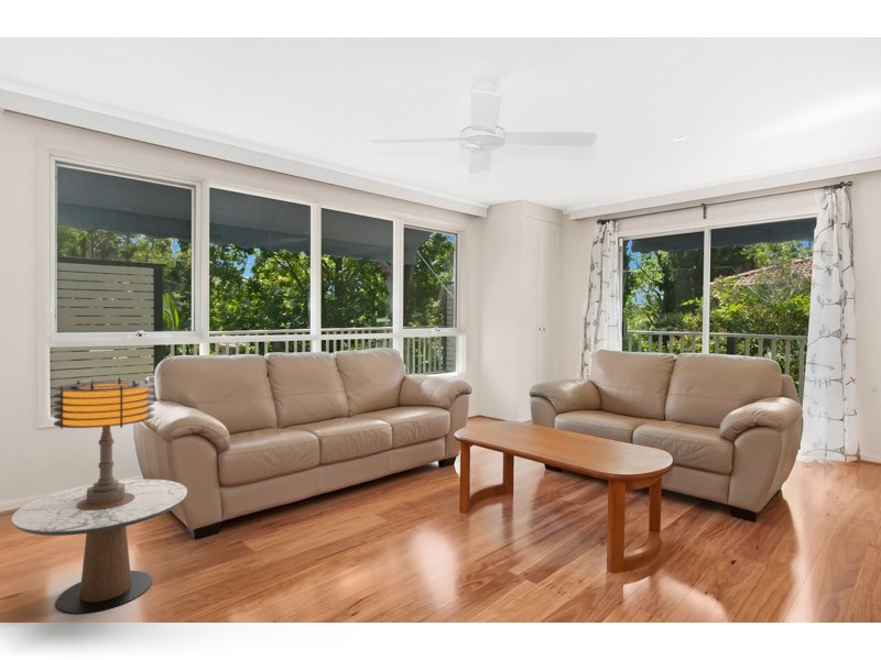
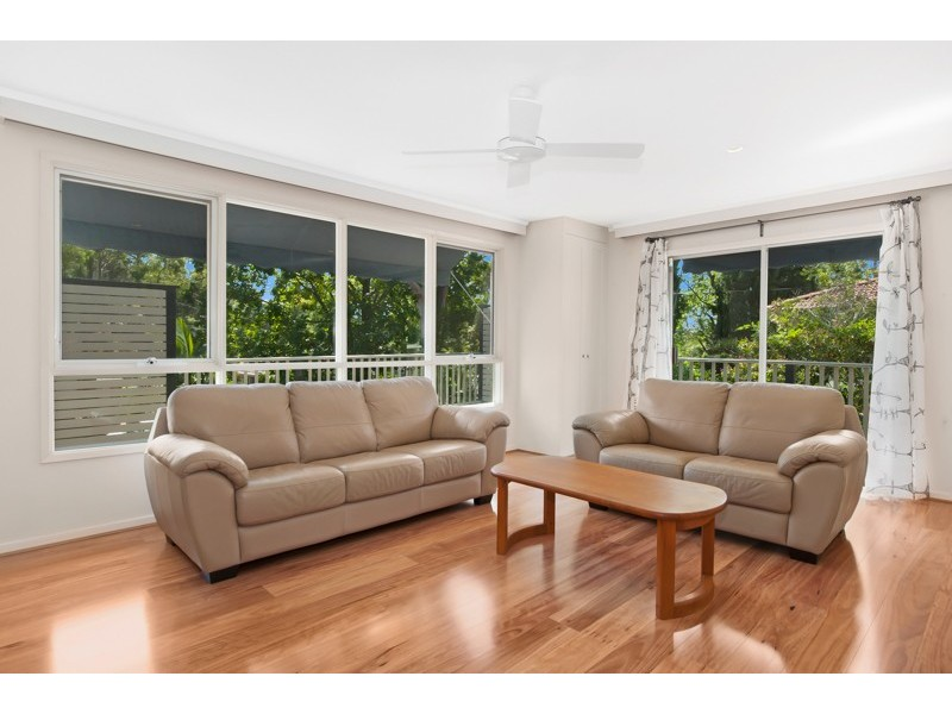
- table lamp [53,376,155,503]
- side table [11,479,188,615]
